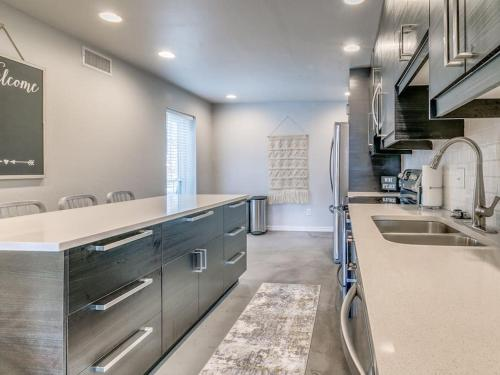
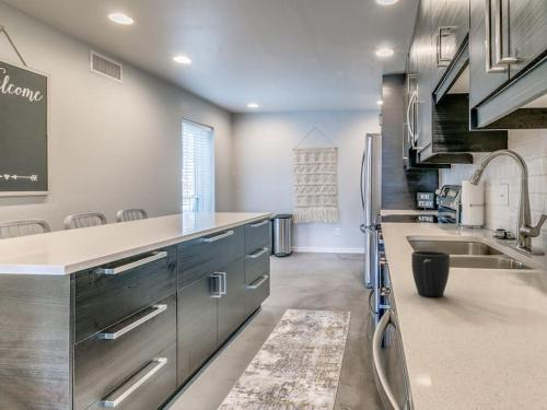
+ mug [410,250,451,297]
